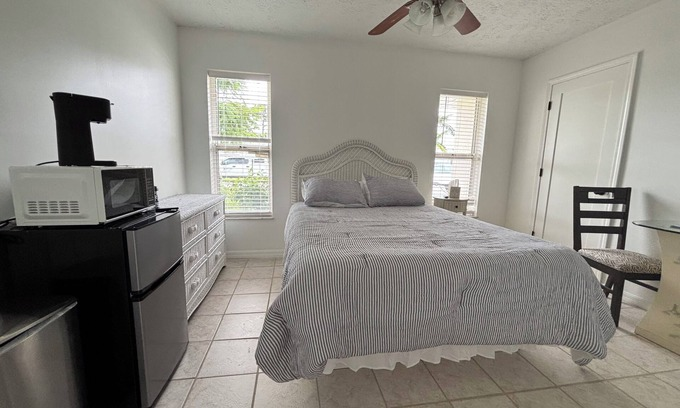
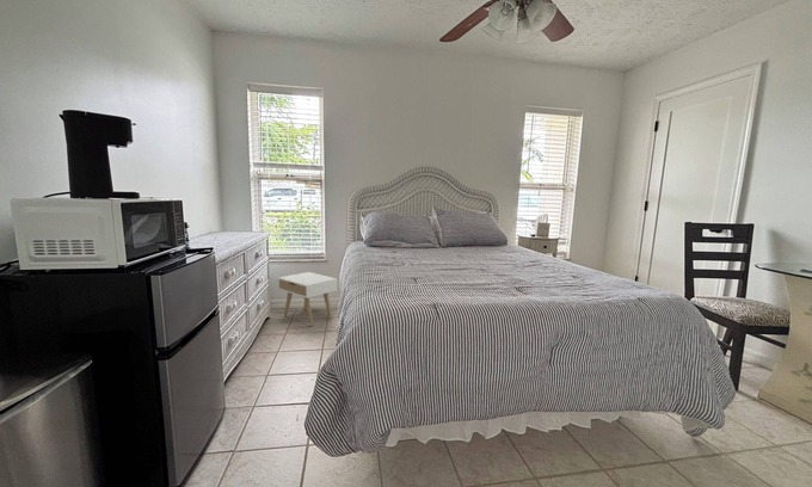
+ nightstand [277,271,338,327]
